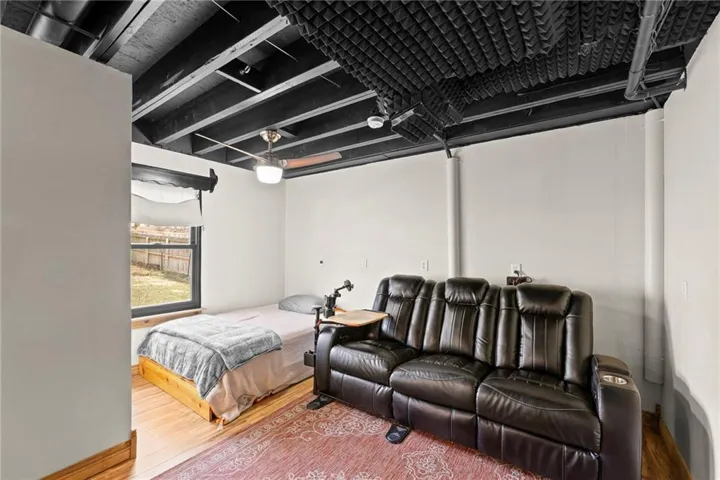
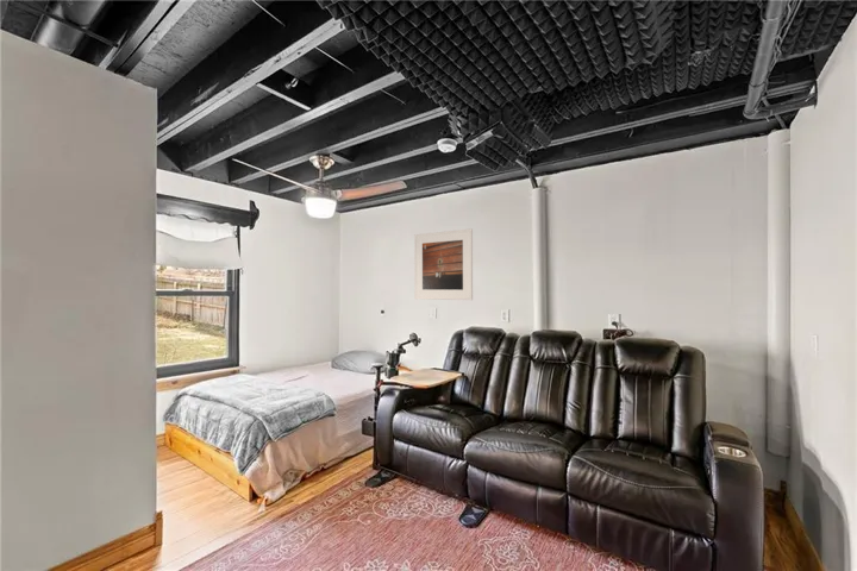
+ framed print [413,227,474,301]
